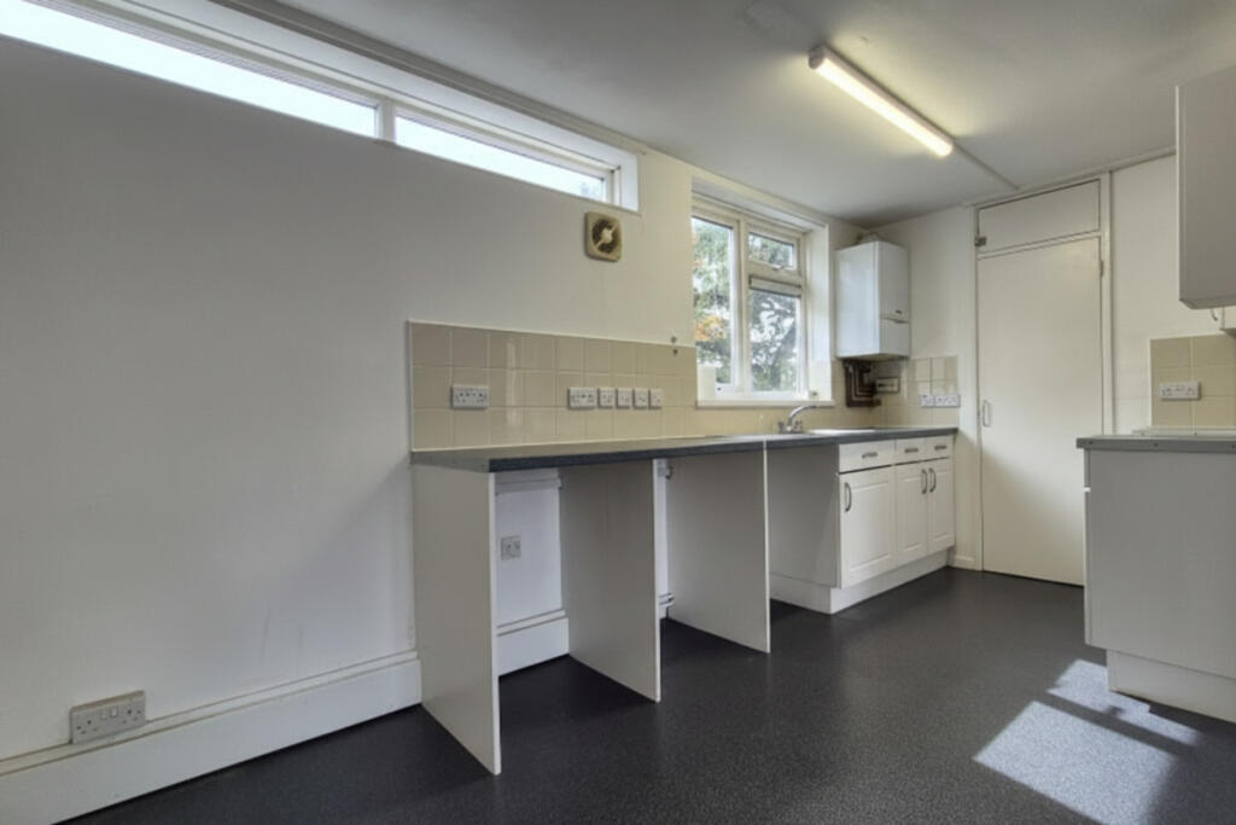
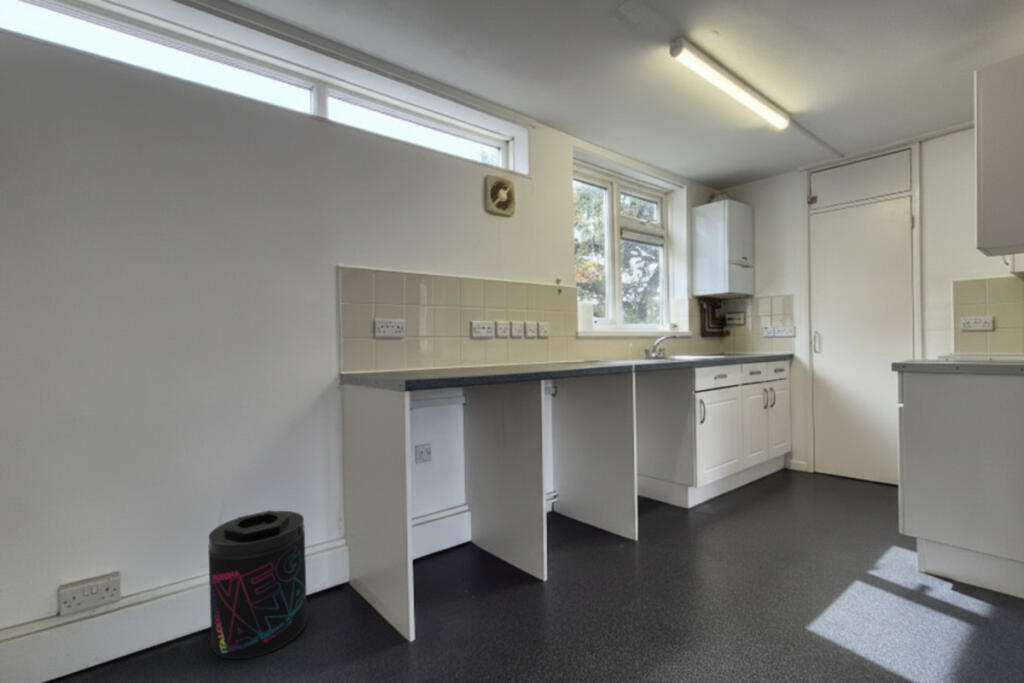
+ supplement container [207,509,308,660]
